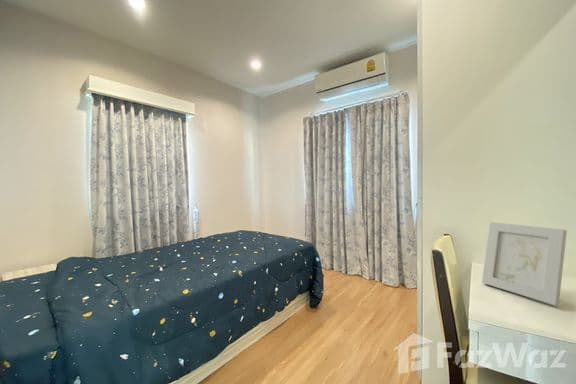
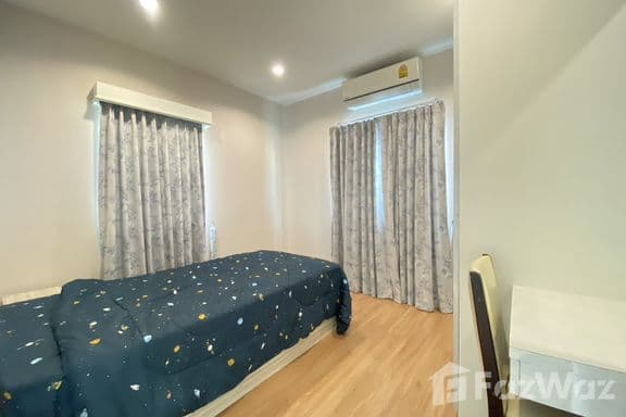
- picture frame [481,221,568,306]
